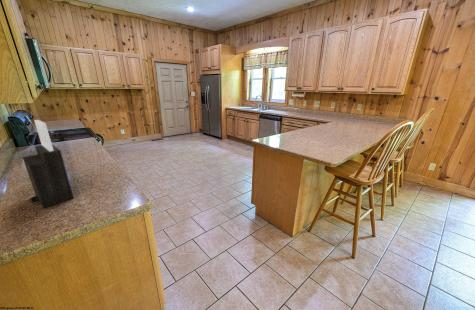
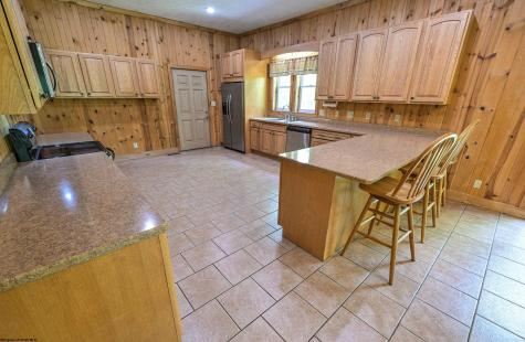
- knife block [22,119,75,209]
